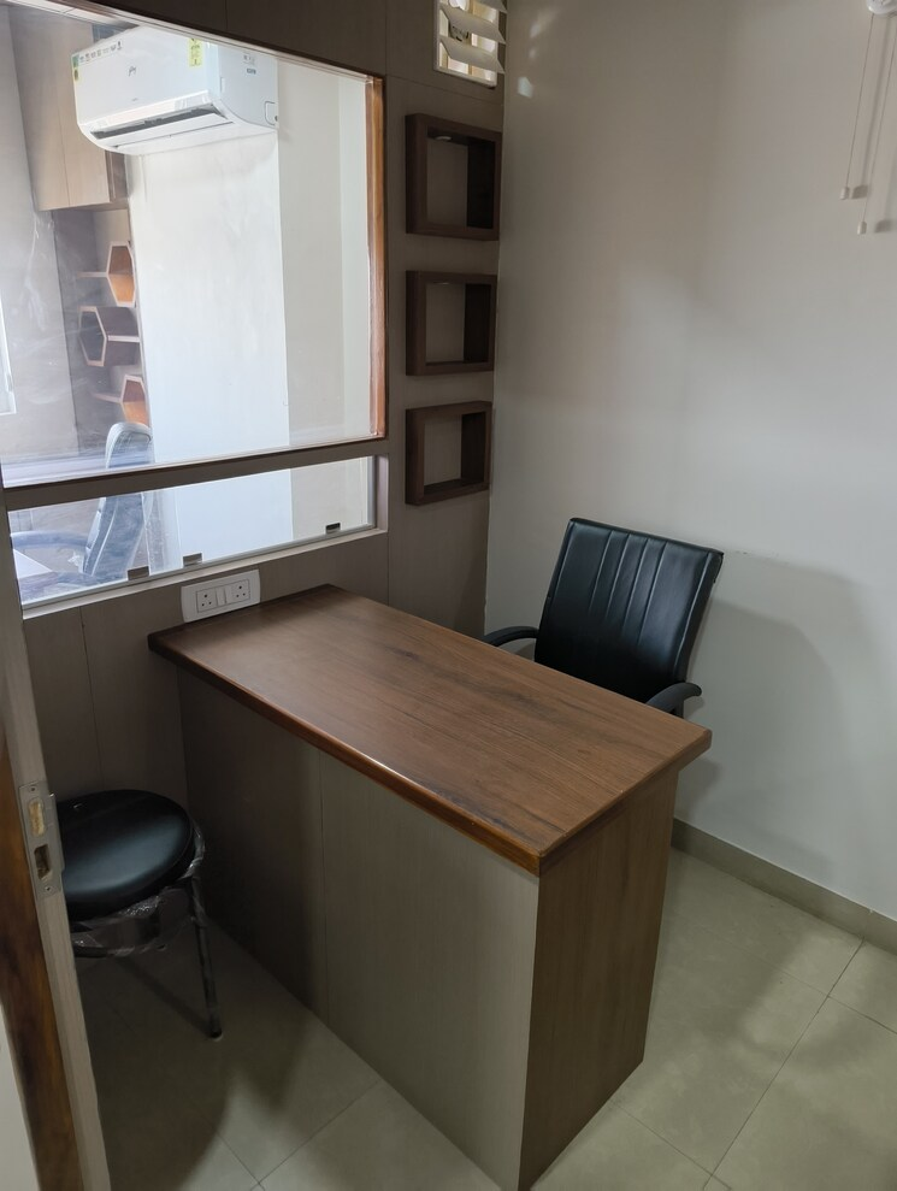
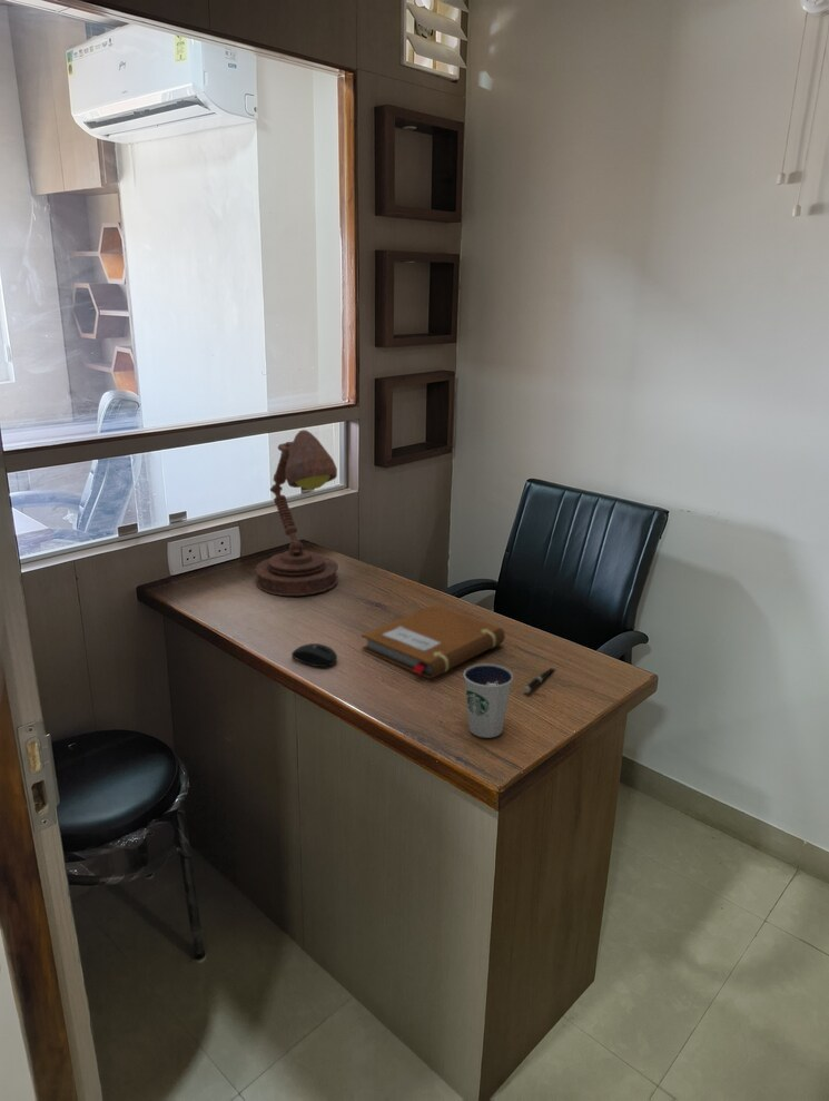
+ mouse [290,642,338,668]
+ dixie cup [463,662,514,739]
+ pen [523,666,556,695]
+ desk lamp [254,429,339,597]
+ notebook [361,603,506,680]
